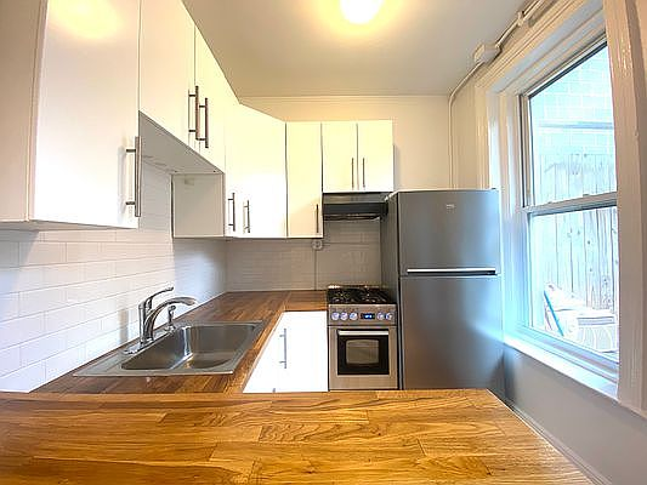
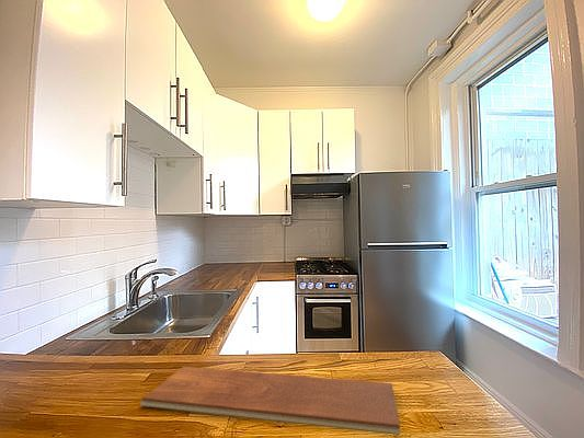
+ chopping board [139,366,401,436]
